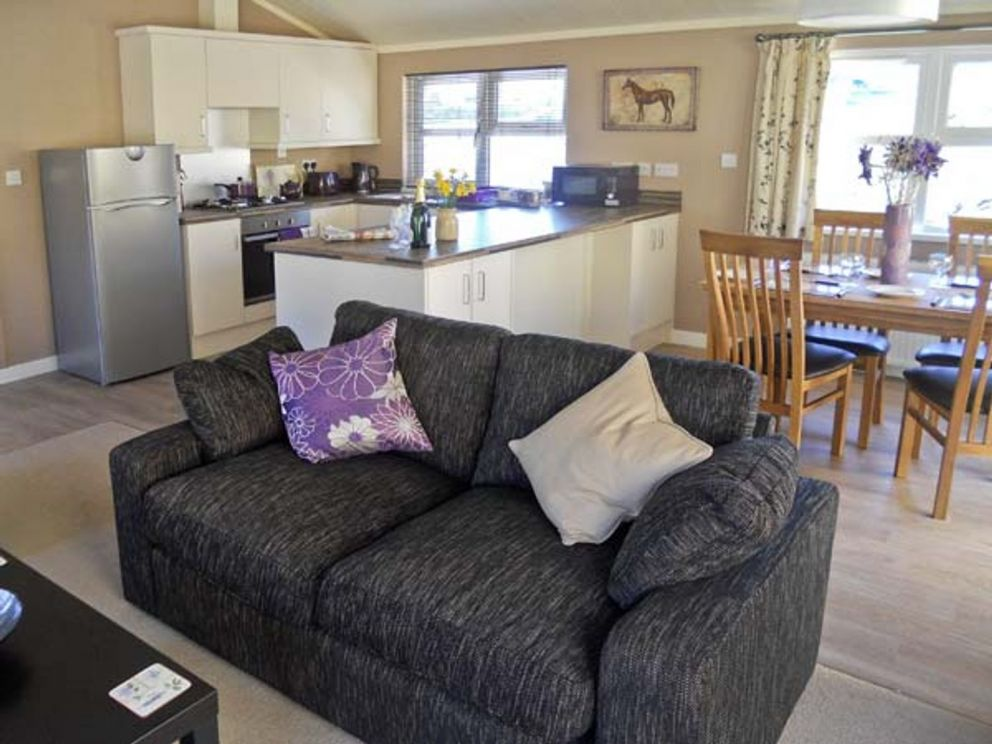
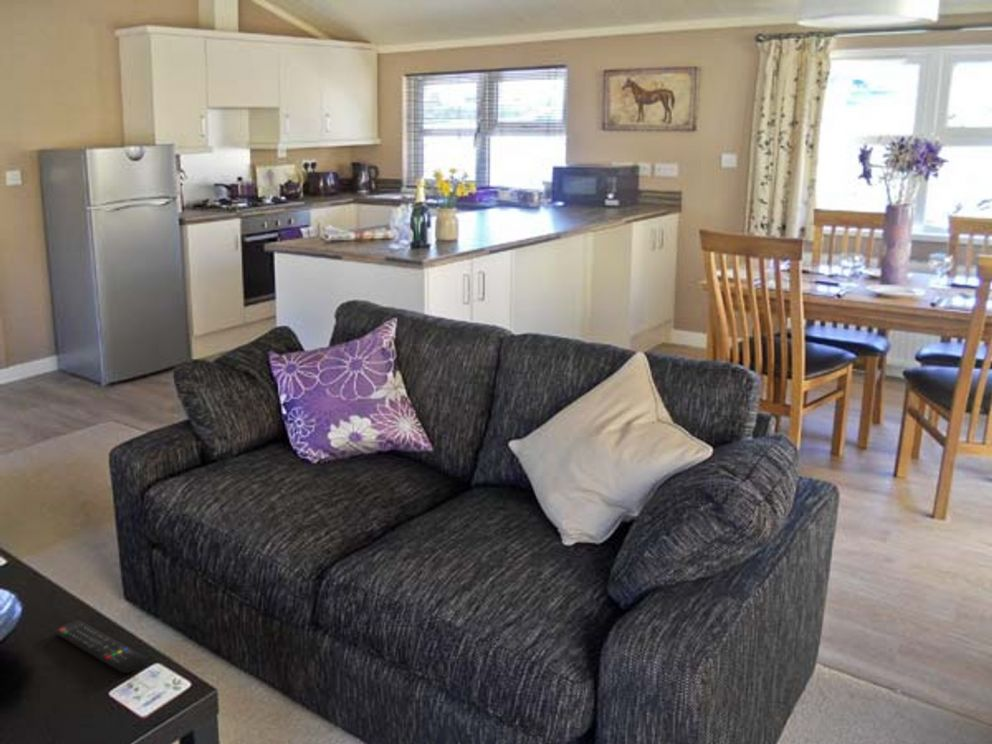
+ remote control [54,619,149,674]
